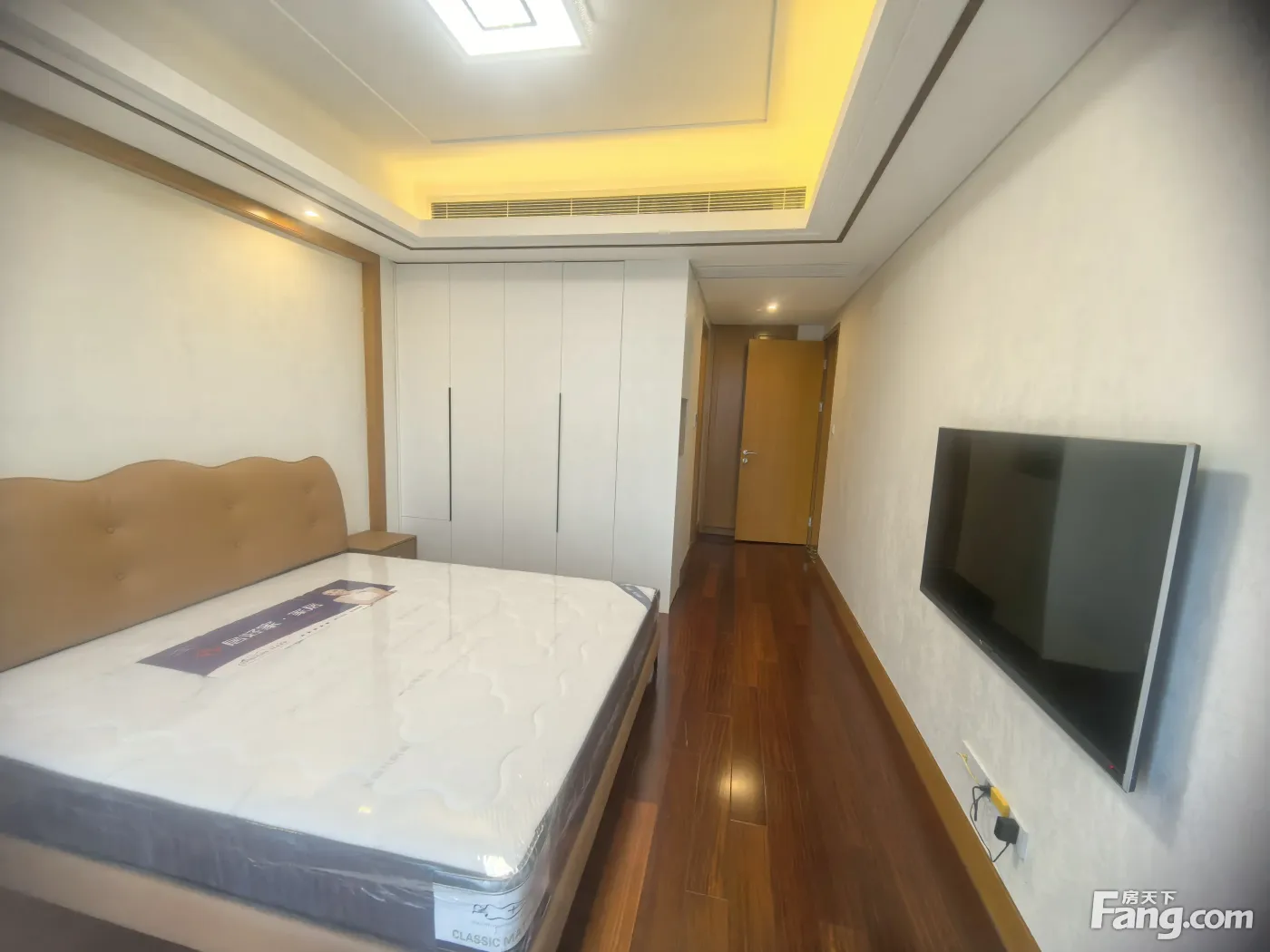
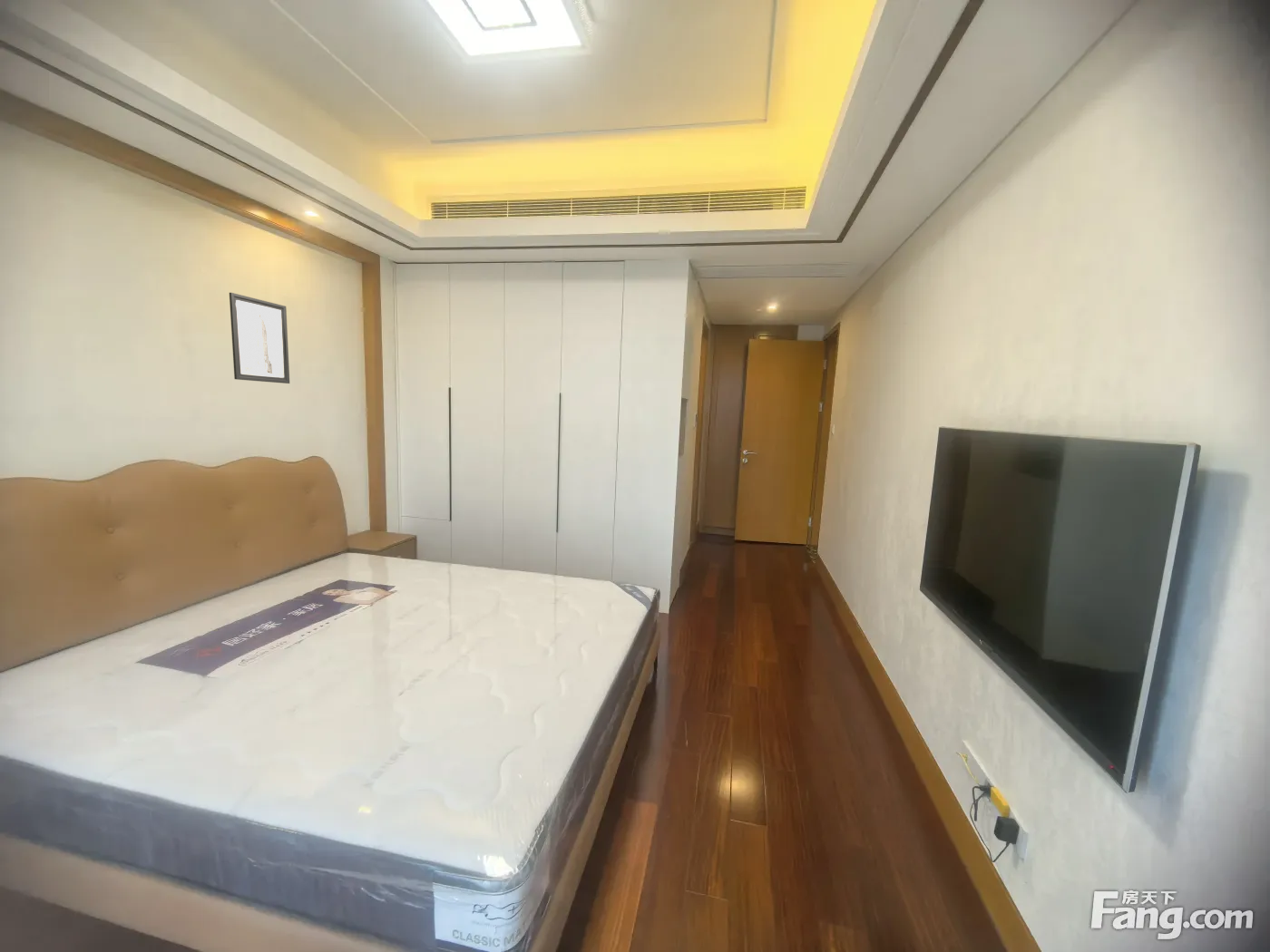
+ wall art [229,292,290,384]
